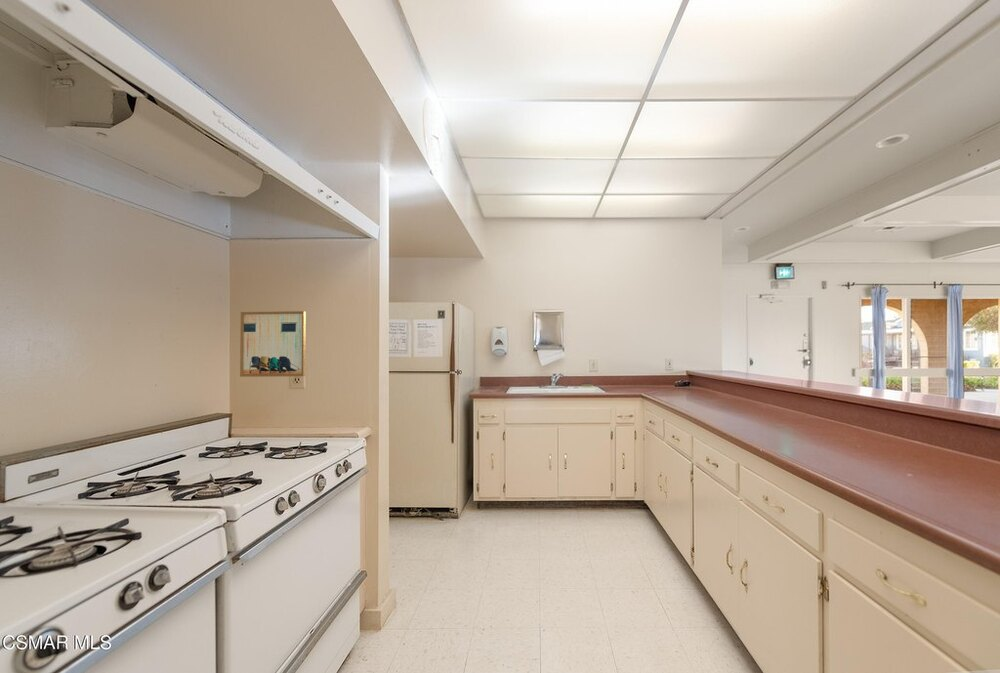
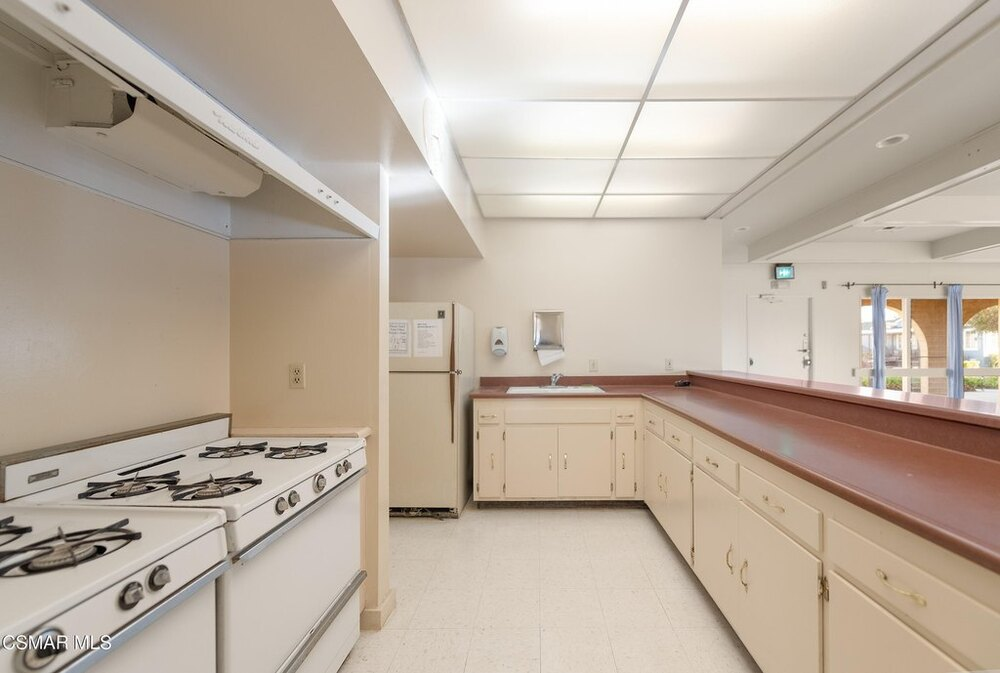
- wall art [239,310,307,378]
